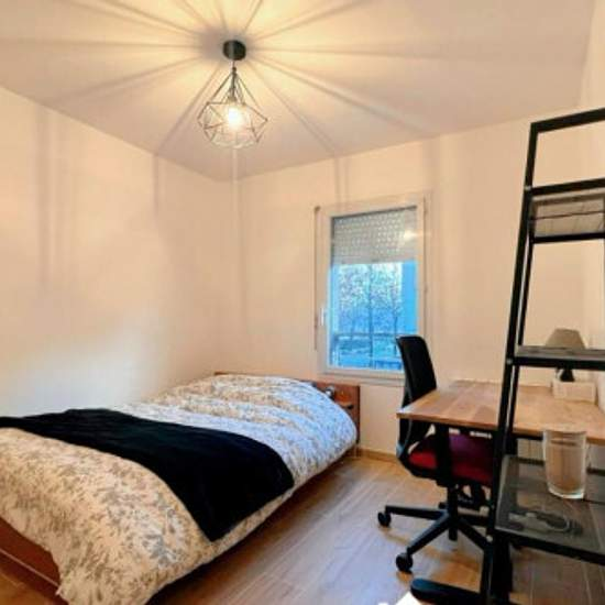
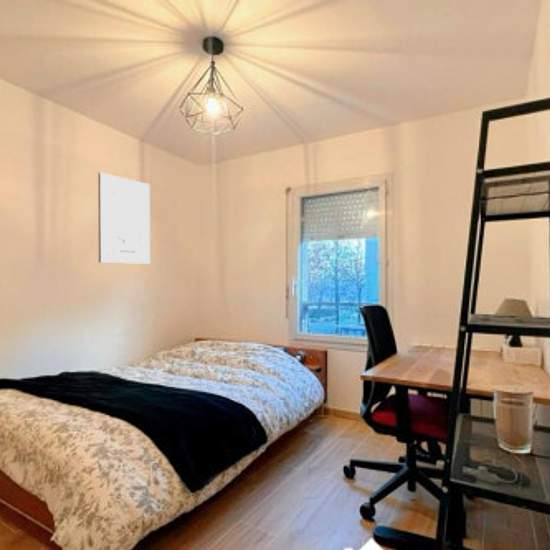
+ wall art [97,171,151,265]
